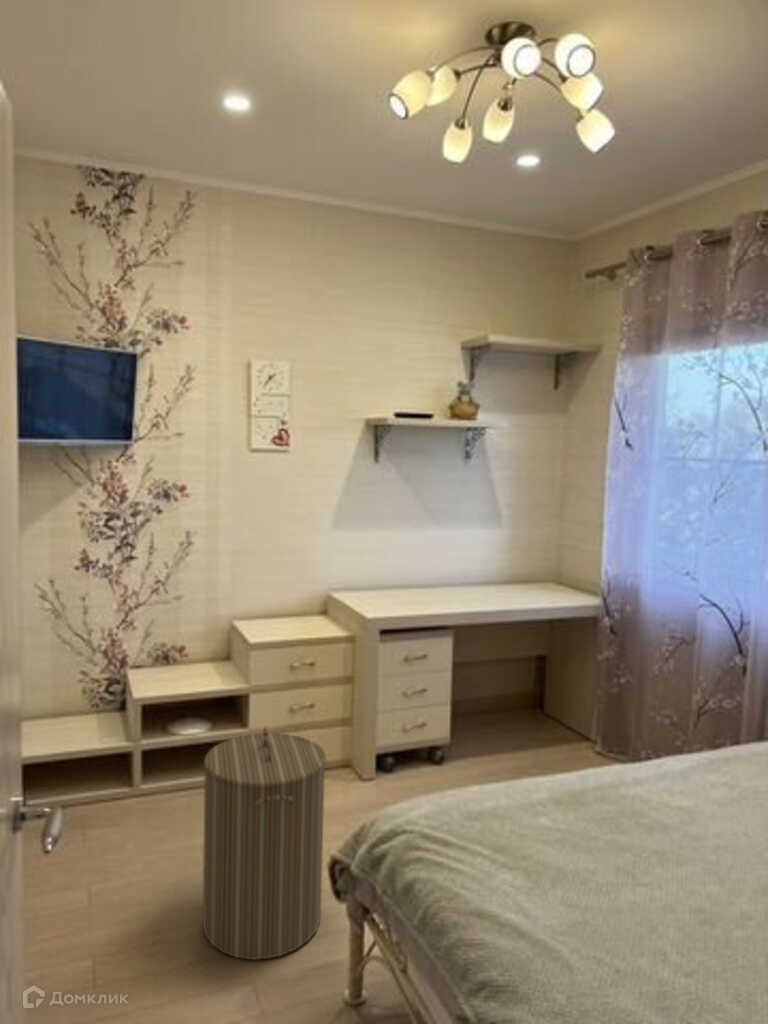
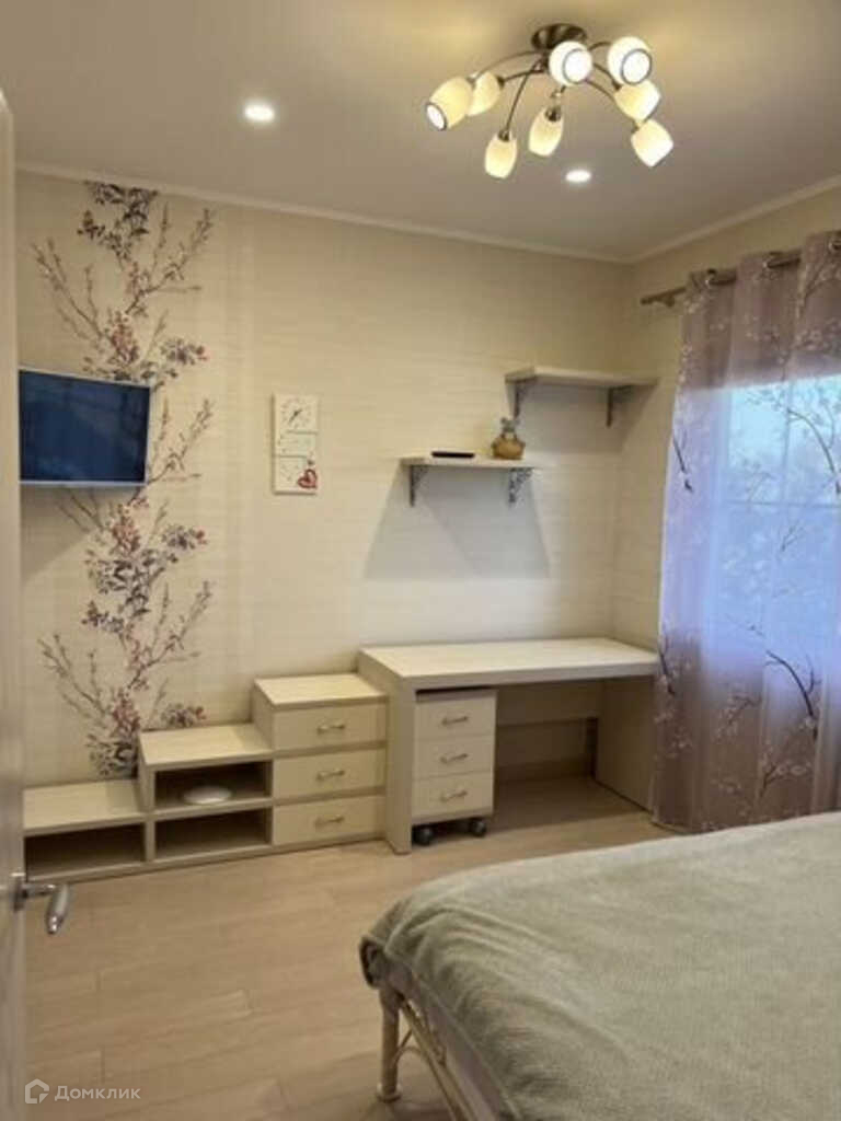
- laundry hamper [202,726,327,961]
